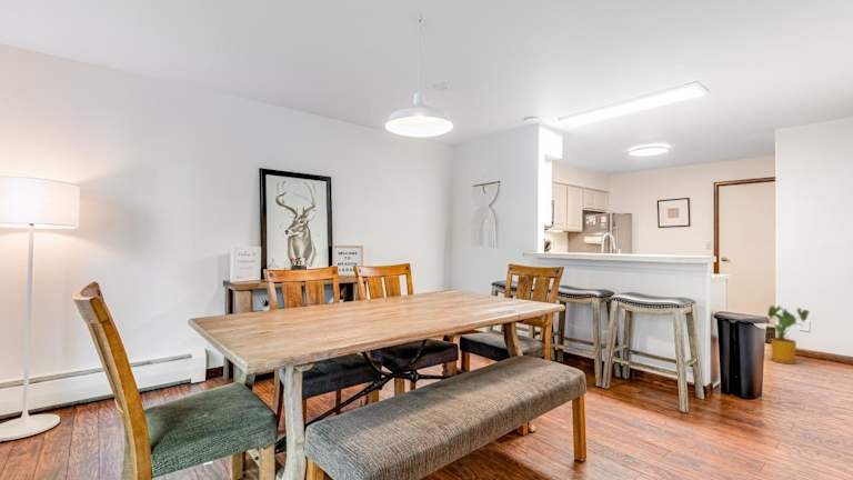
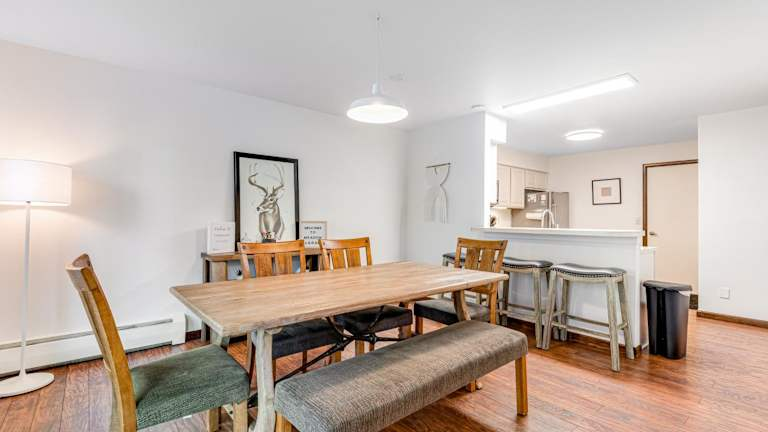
- house plant [765,304,811,364]
